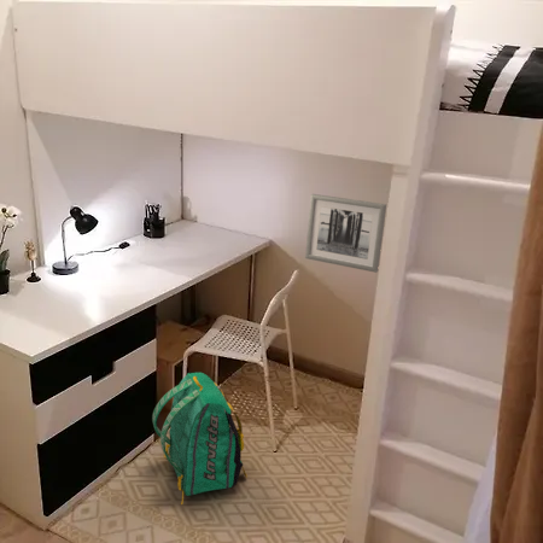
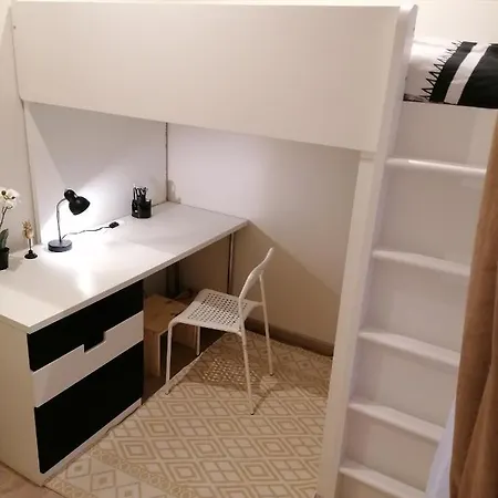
- backpack [151,372,249,506]
- wall art [304,193,387,274]
